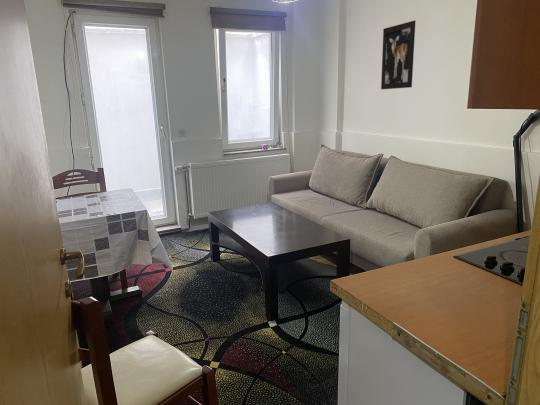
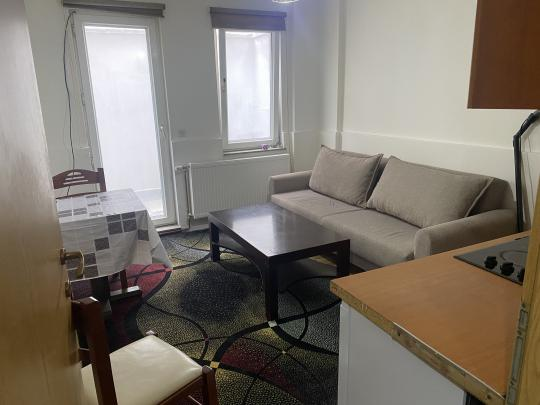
- wall art [380,19,416,90]
